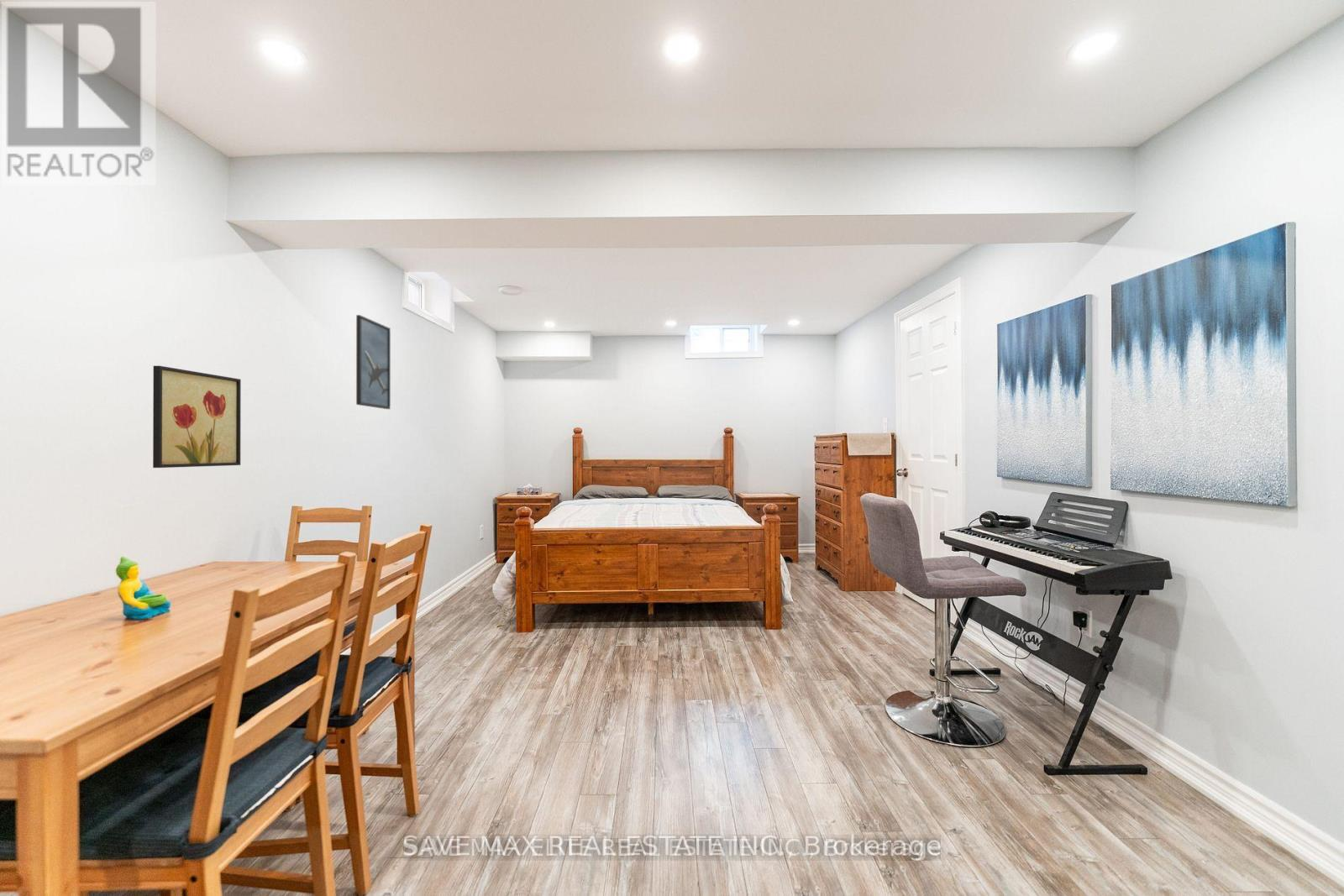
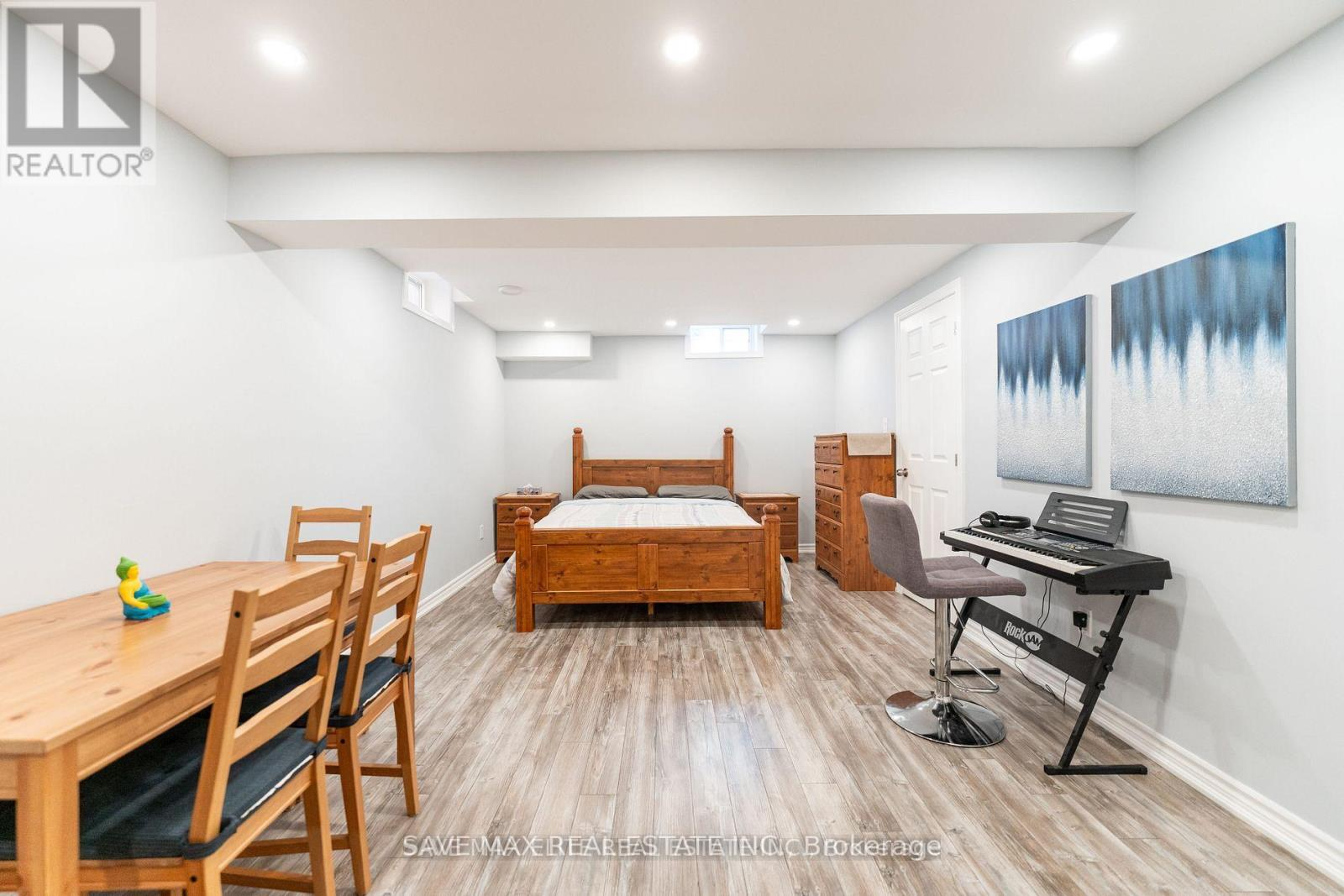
- wall art [152,365,242,469]
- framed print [355,314,391,410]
